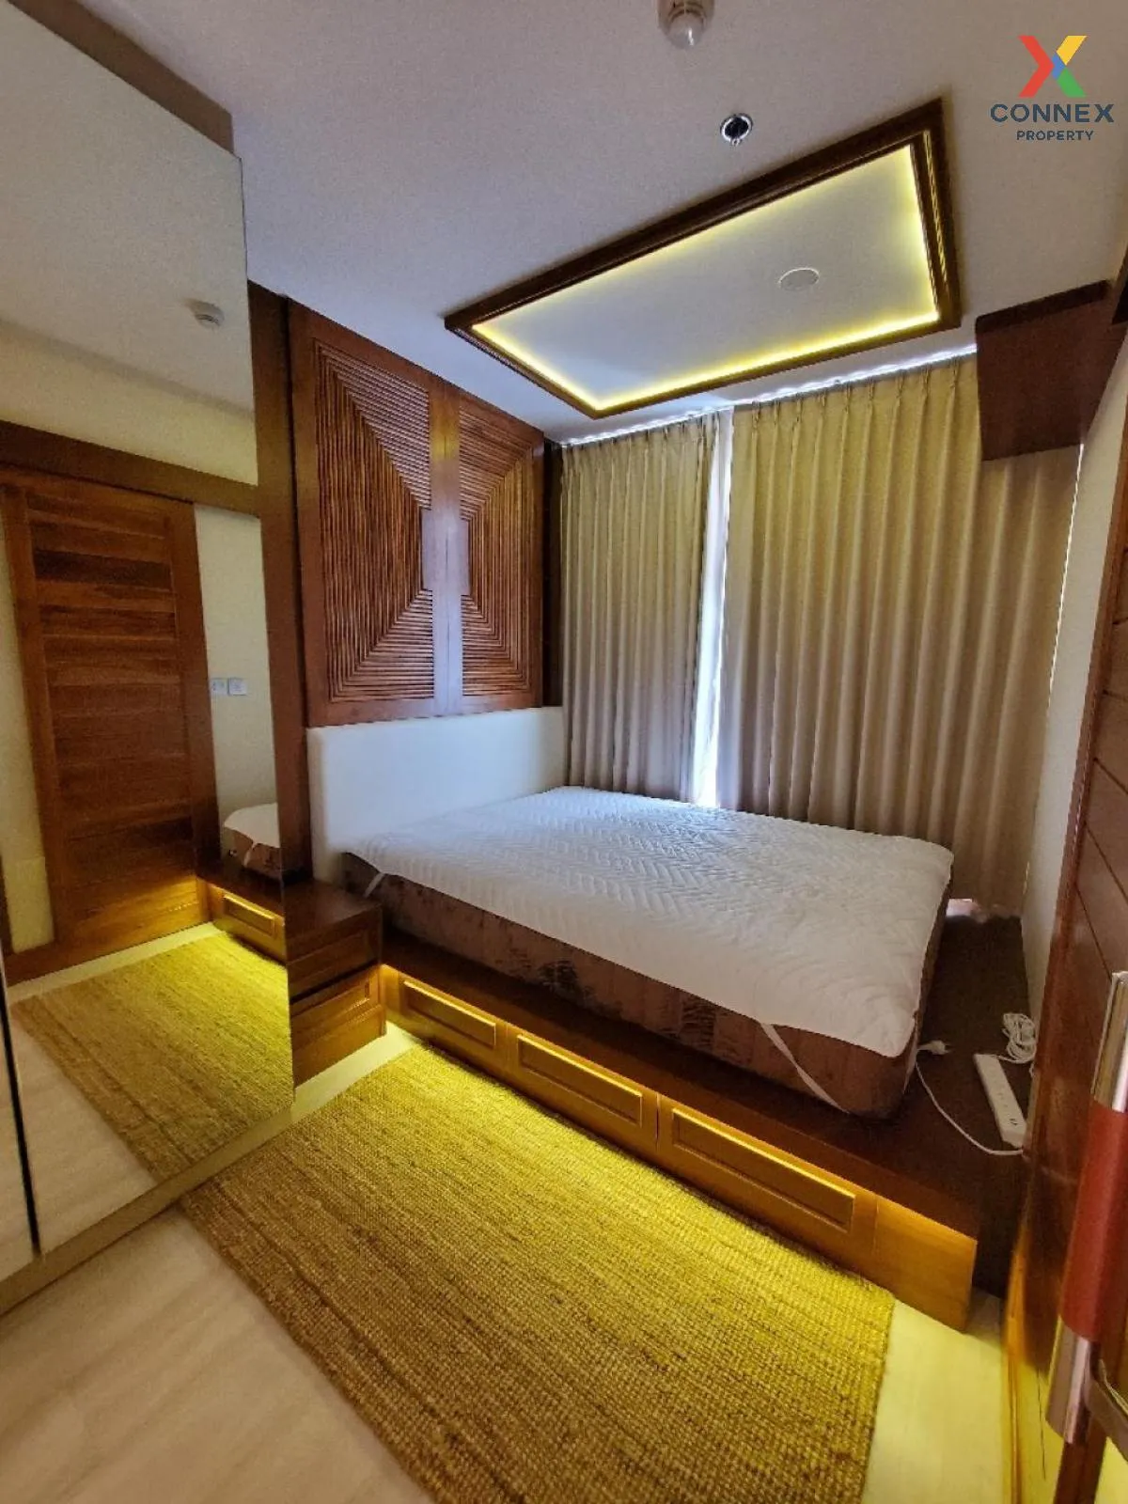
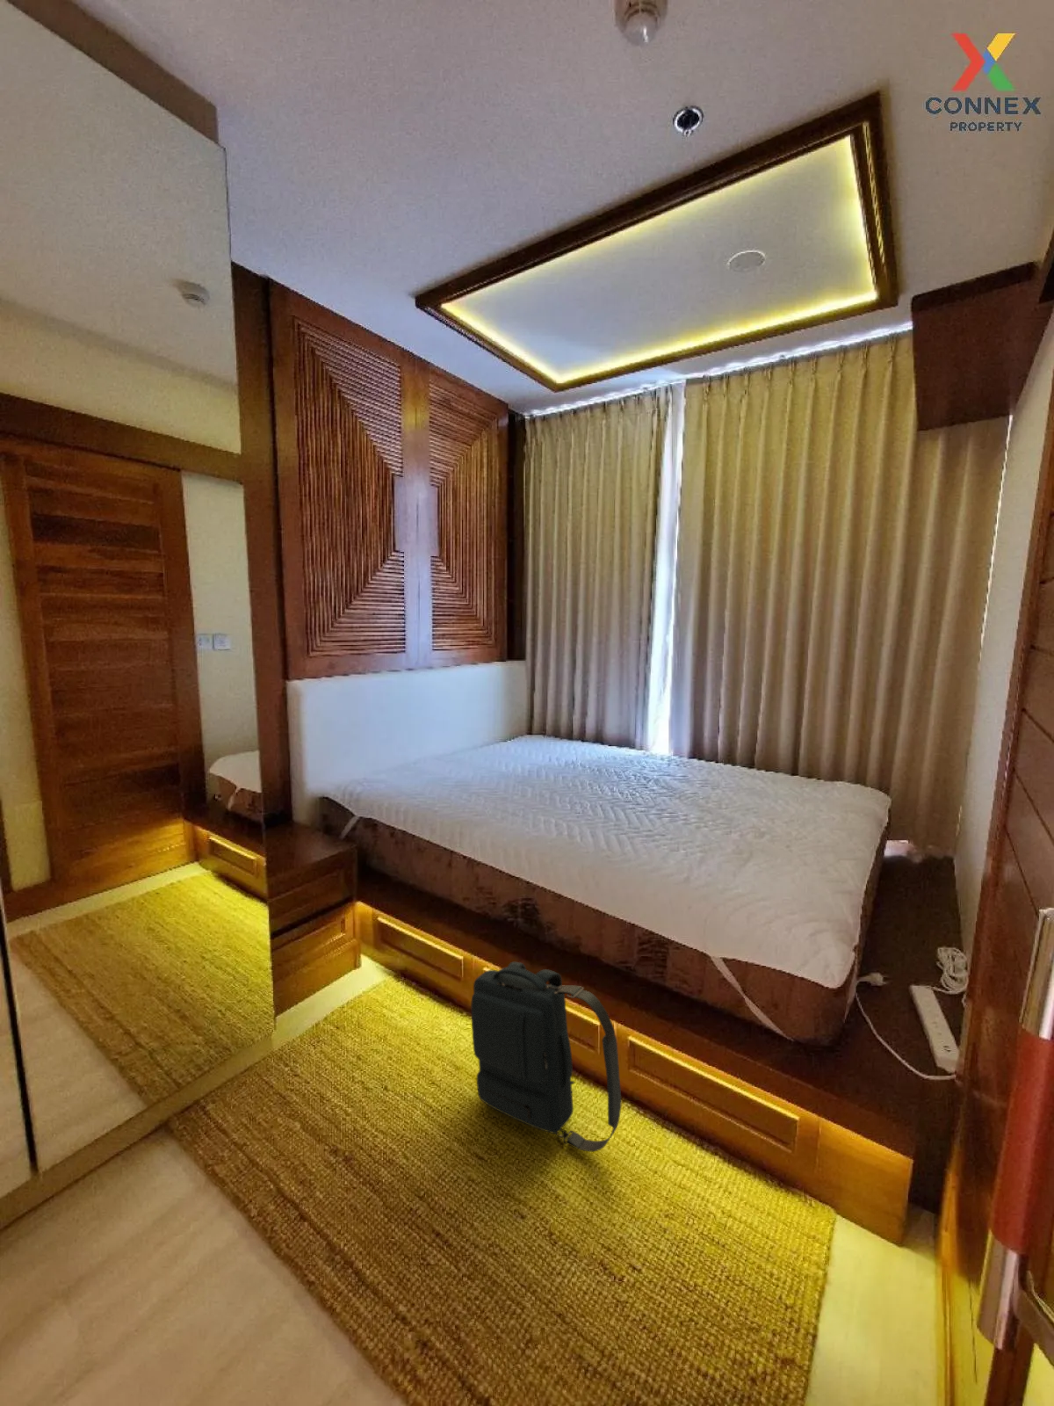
+ backpack [469,961,622,1152]
